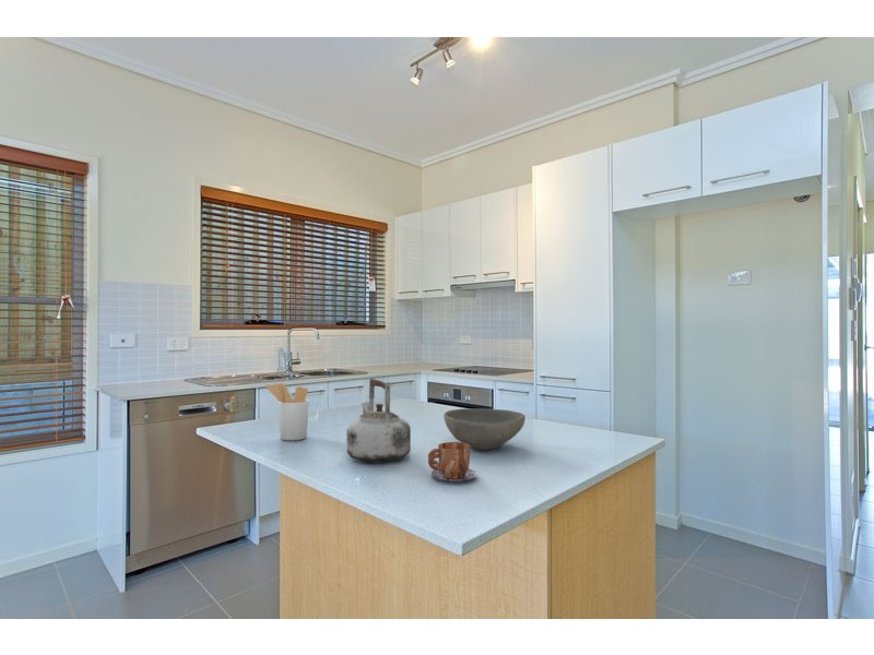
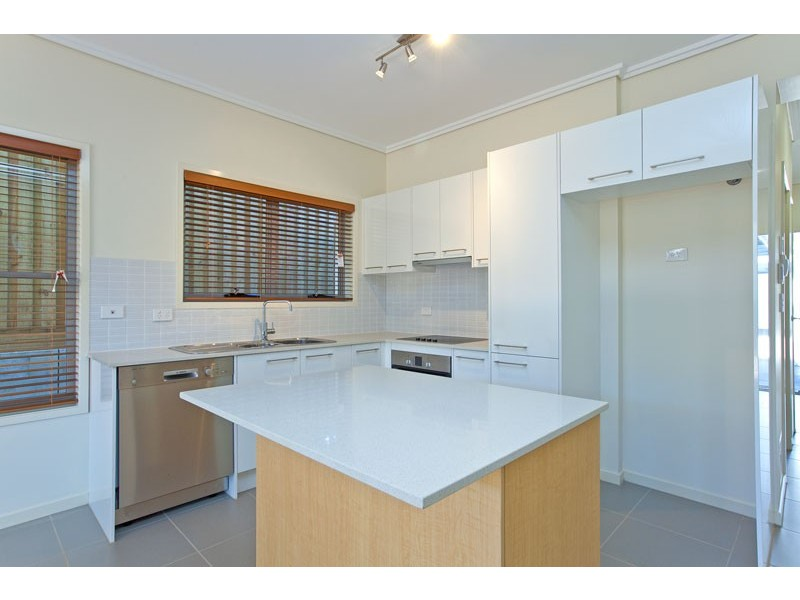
- bowl [442,407,527,451]
- utensil holder [265,382,310,441]
- mug [427,441,479,483]
- kettle [345,377,412,464]
